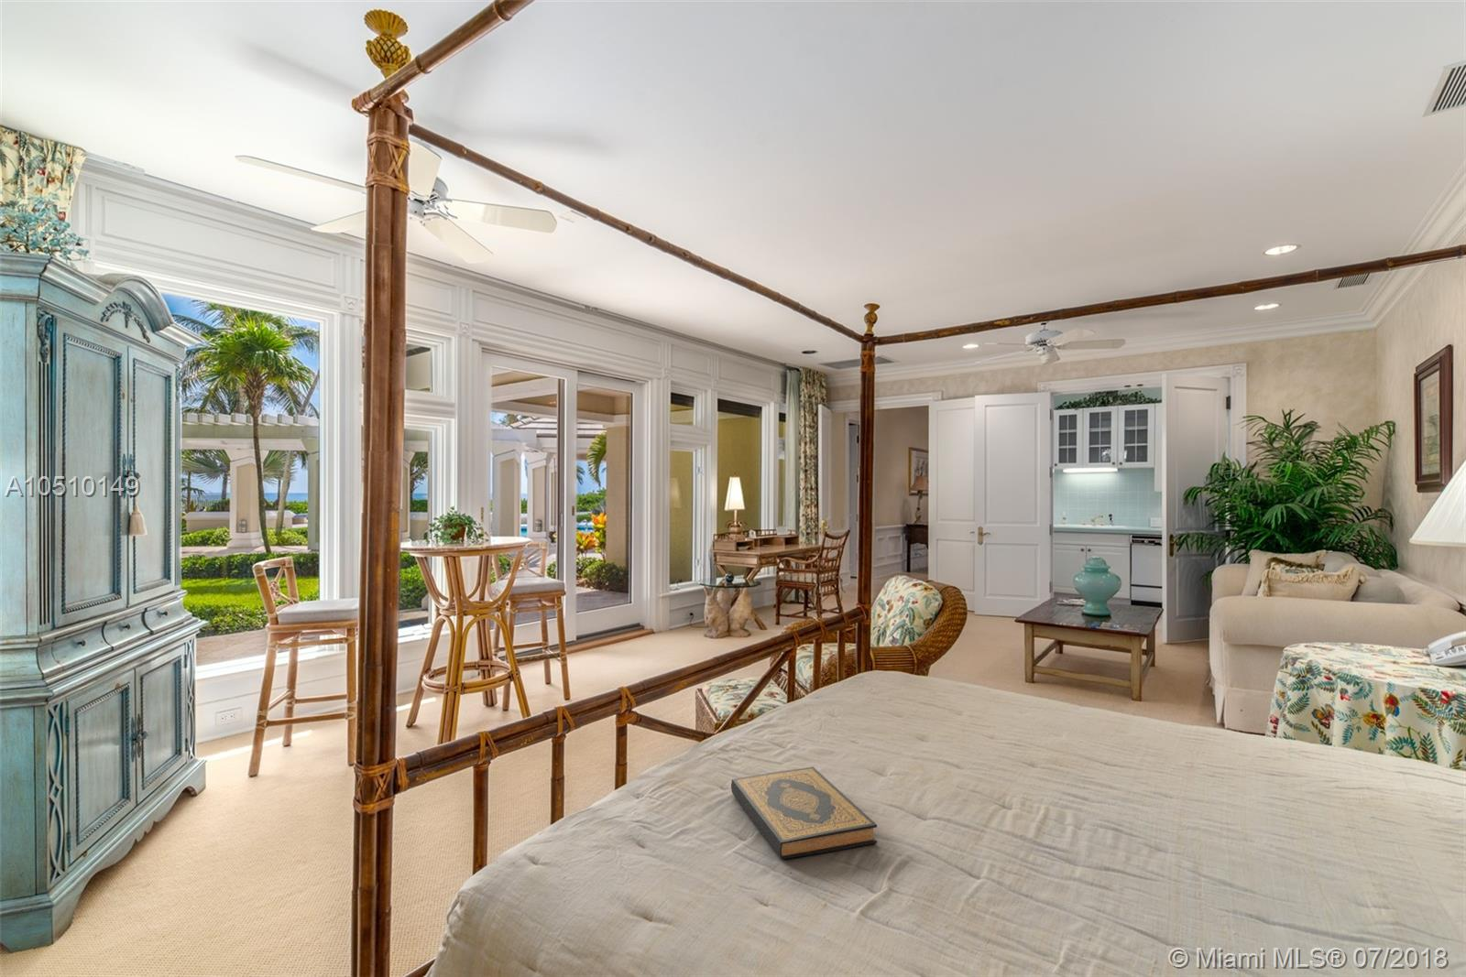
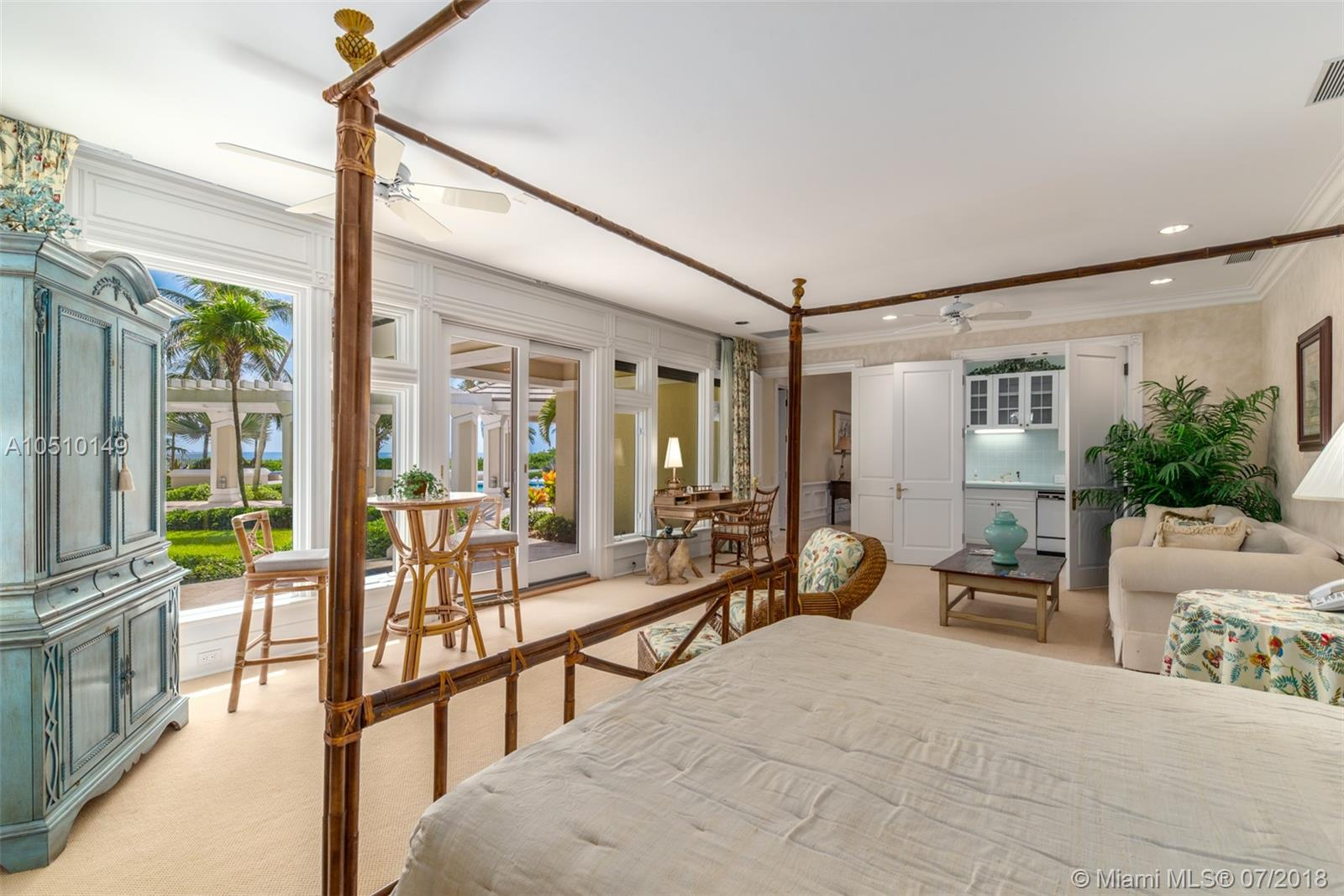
- hardback book [730,767,878,860]
